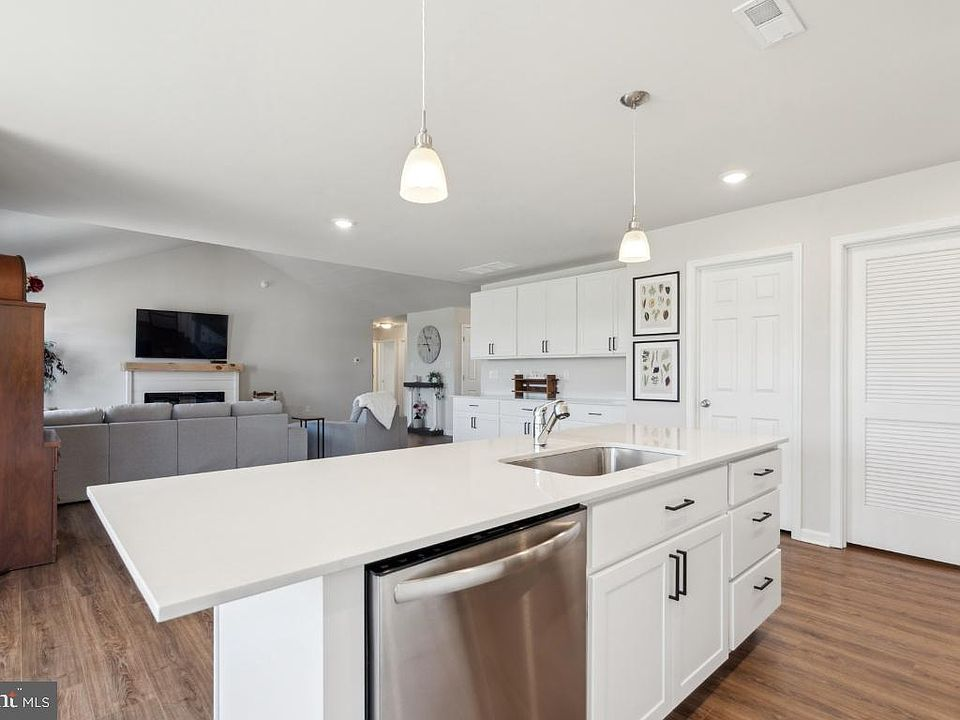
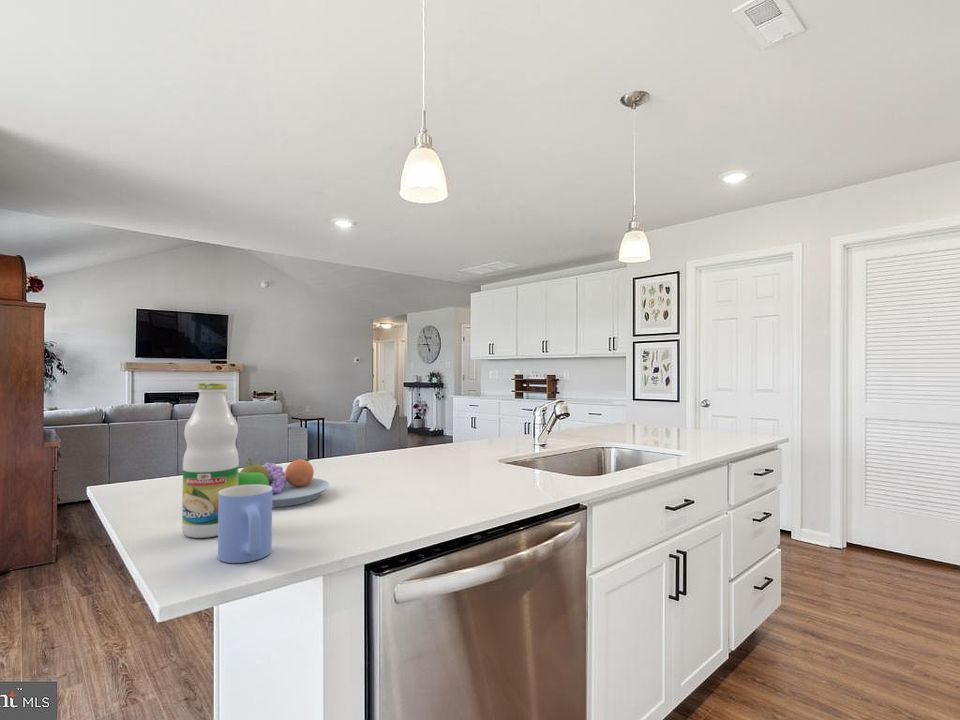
+ bottle [181,382,240,539]
+ fruit bowl [238,457,330,508]
+ mug [217,485,273,564]
